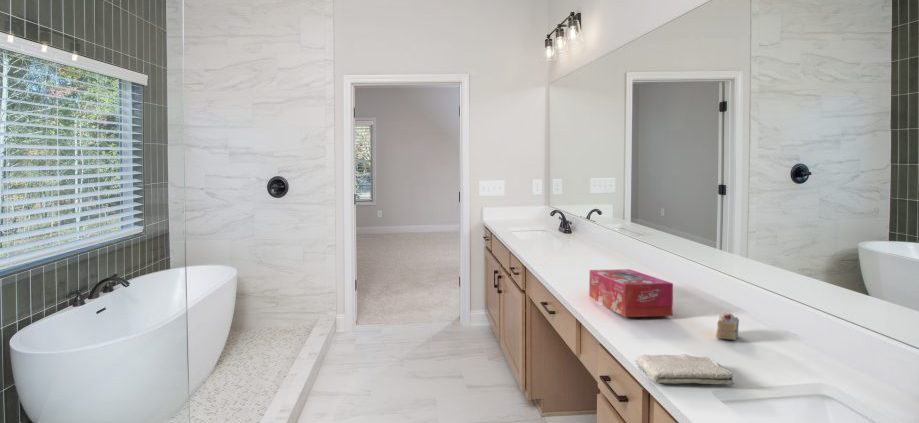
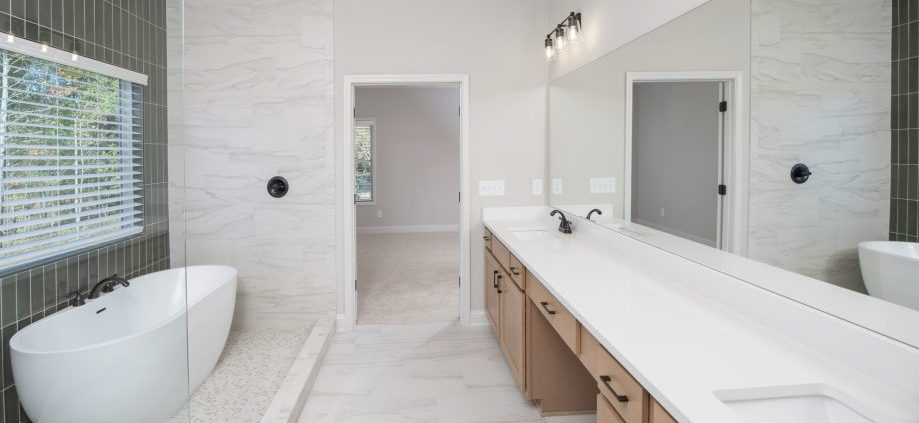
- washcloth [634,353,735,386]
- cake slice [715,312,740,342]
- tissue box [588,268,674,318]
